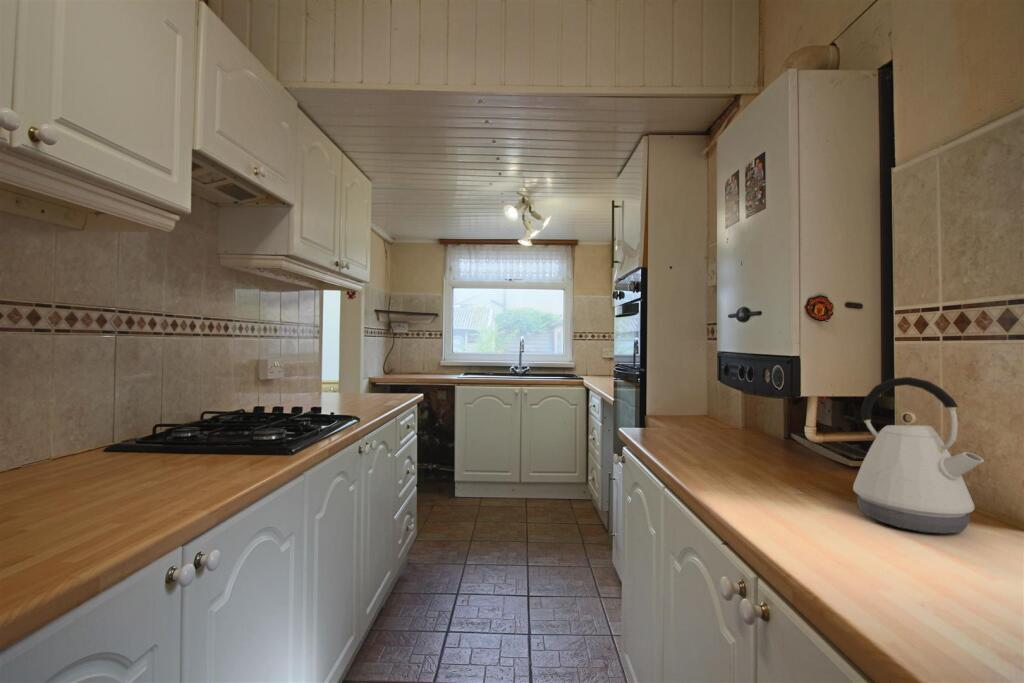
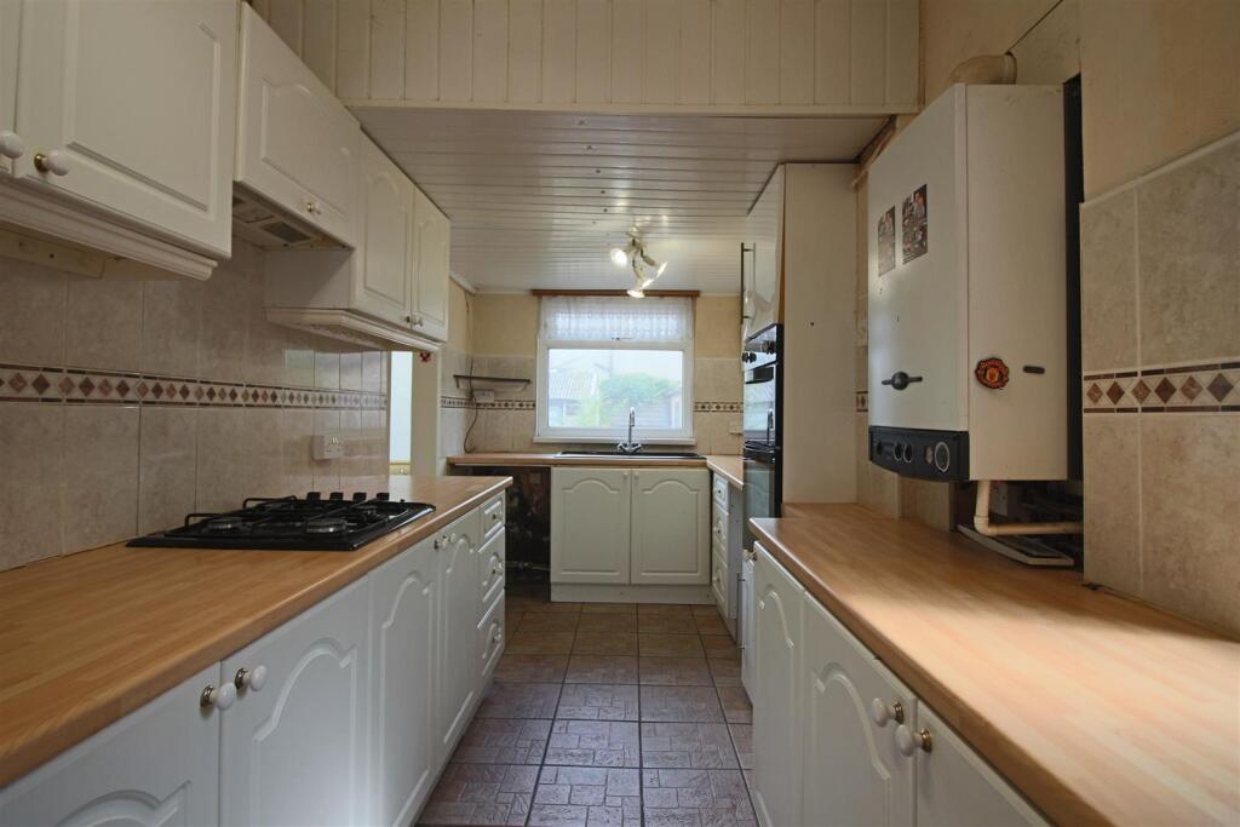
- kettle [852,376,985,535]
